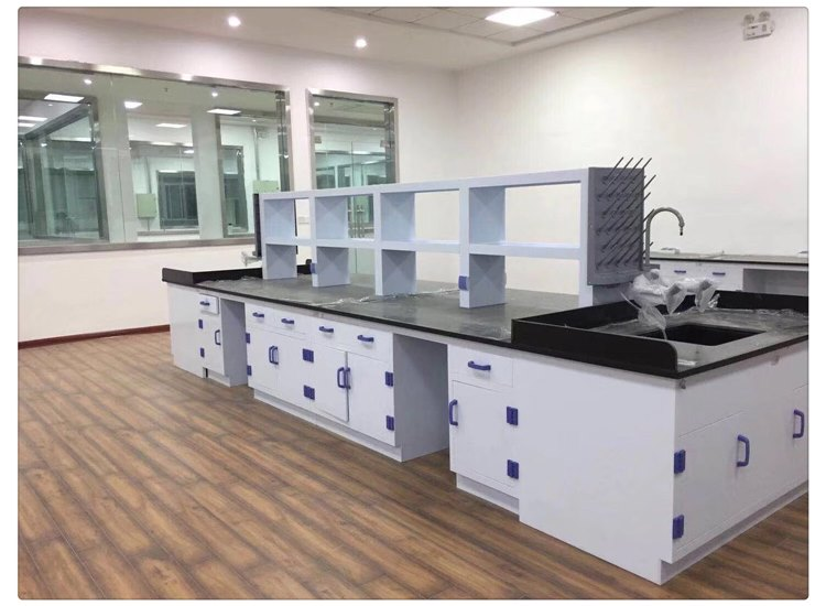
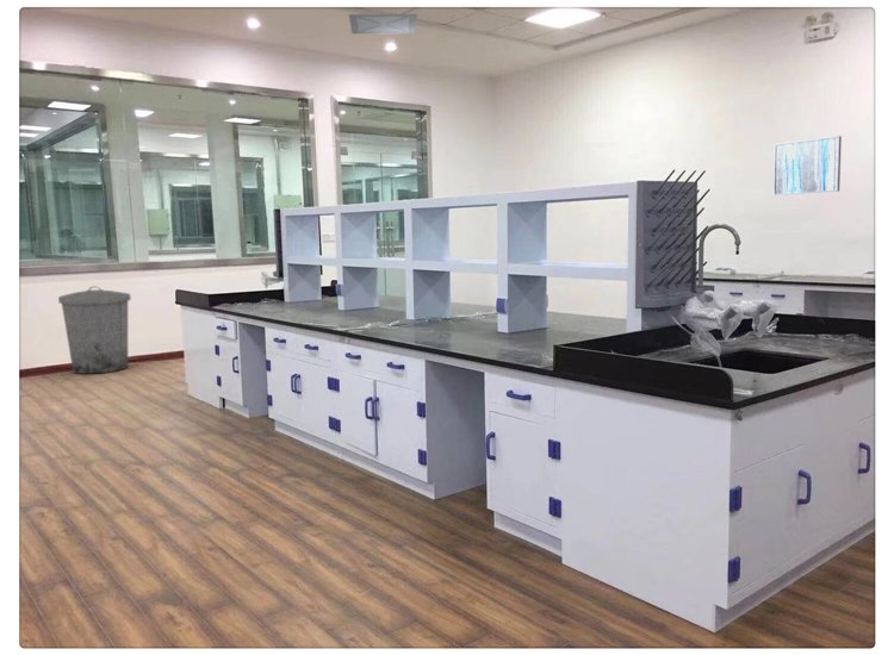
+ trash can [57,285,132,375]
+ ceiling vent [347,13,418,35]
+ wall art [772,135,843,196]
